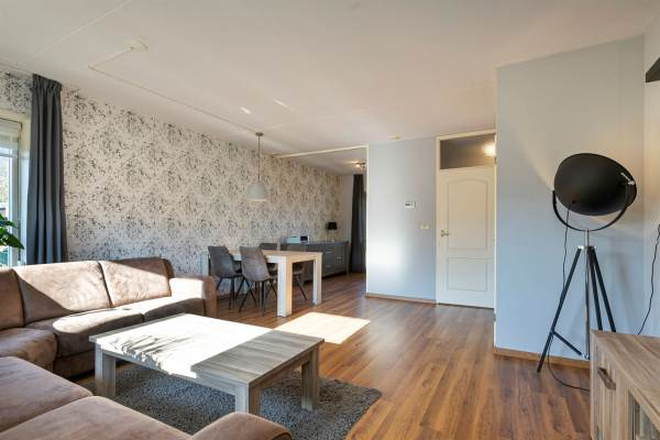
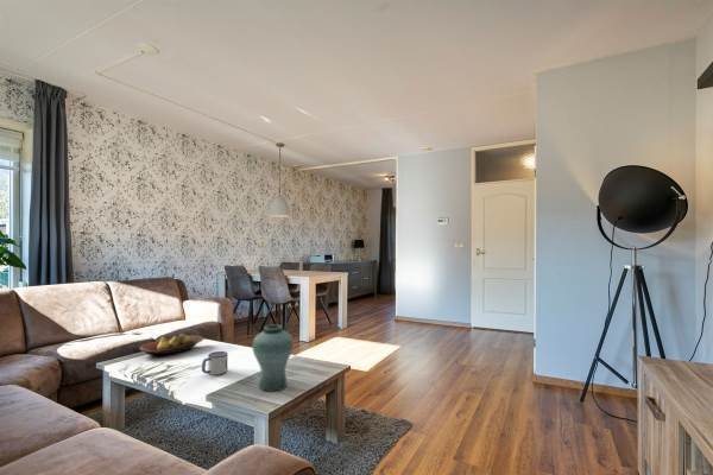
+ fruit bowl [139,332,204,359]
+ vase [251,323,295,393]
+ mug [201,350,229,376]
